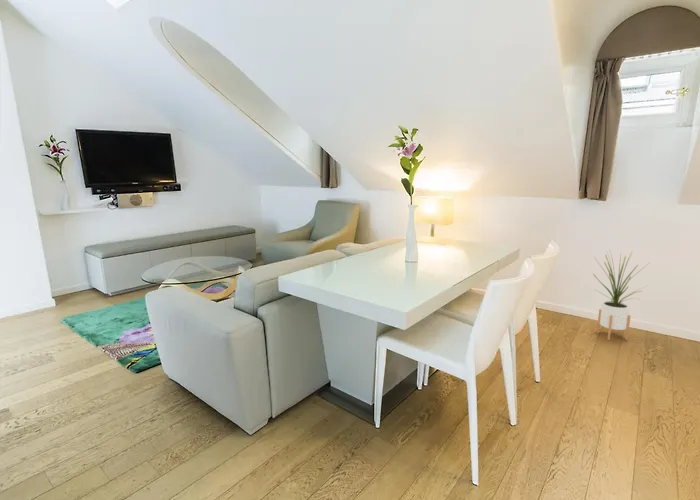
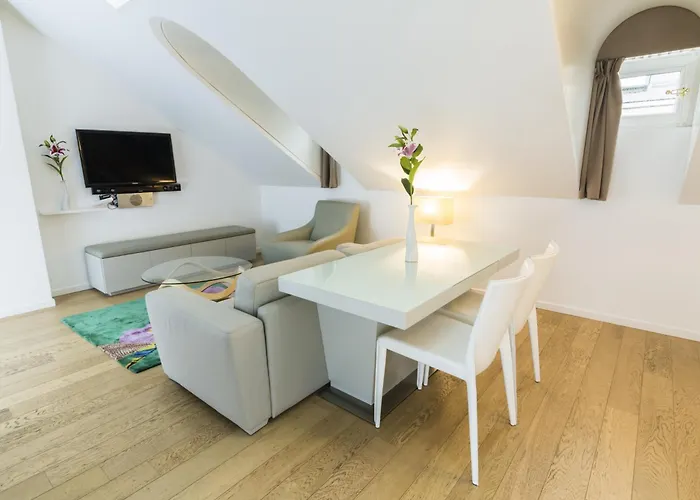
- house plant [592,248,649,341]
